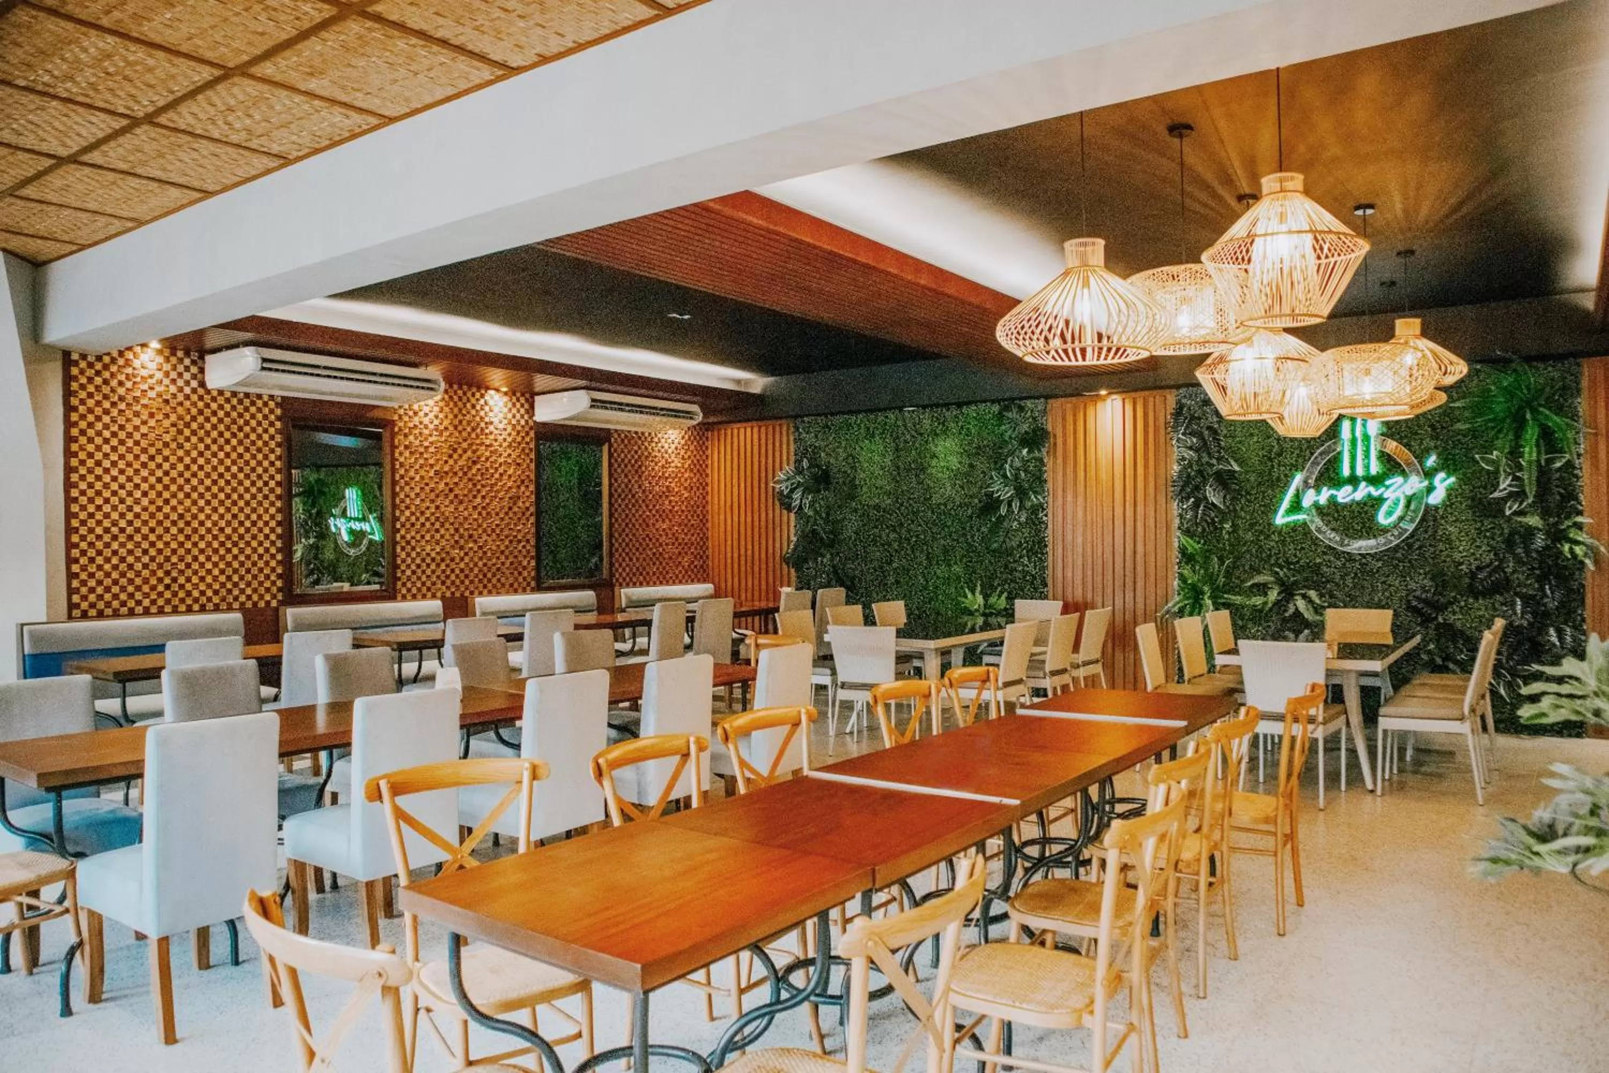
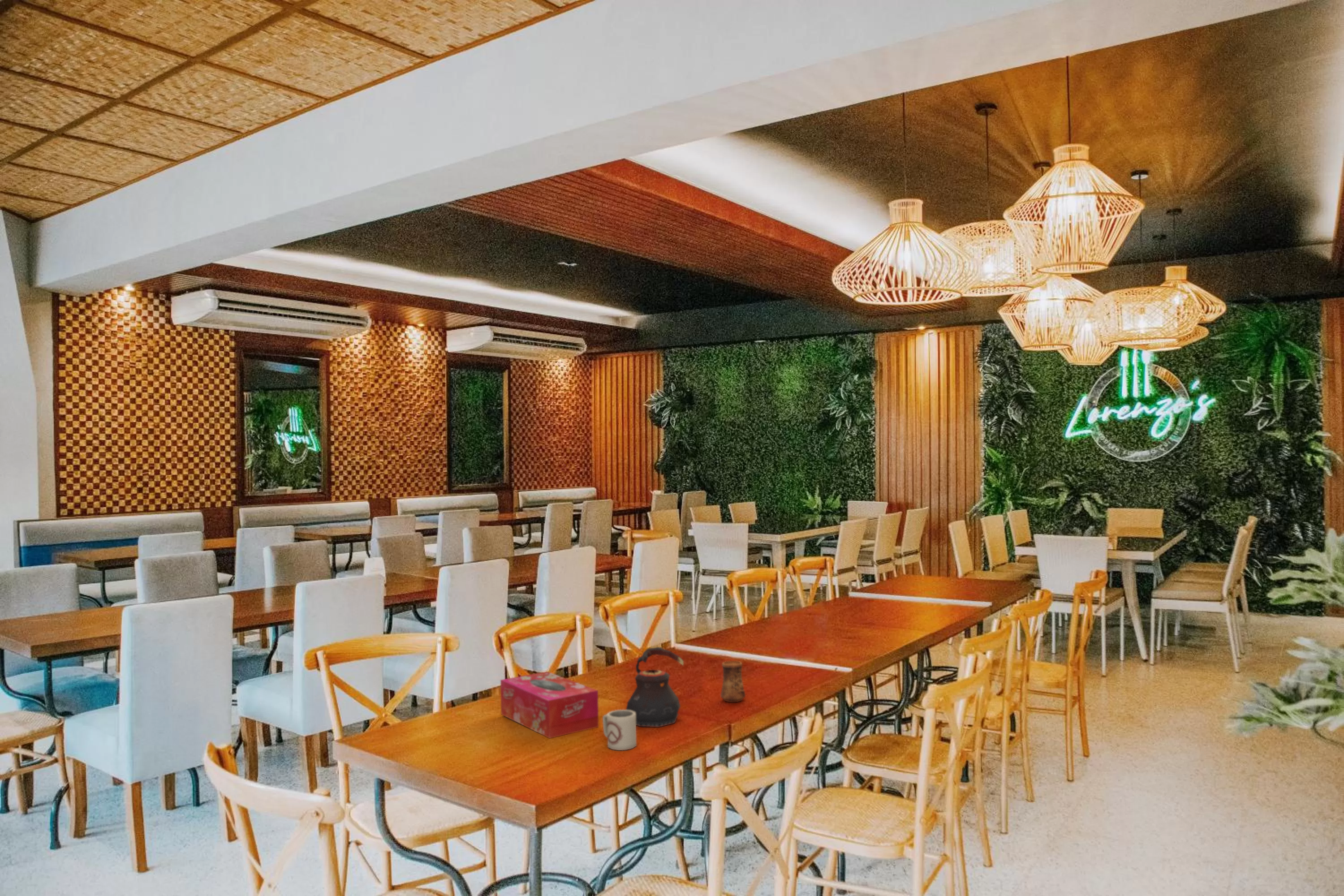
+ cup [720,660,746,702]
+ tissue box [500,671,599,739]
+ teapot [625,646,684,728]
+ cup [602,709,637,751]
